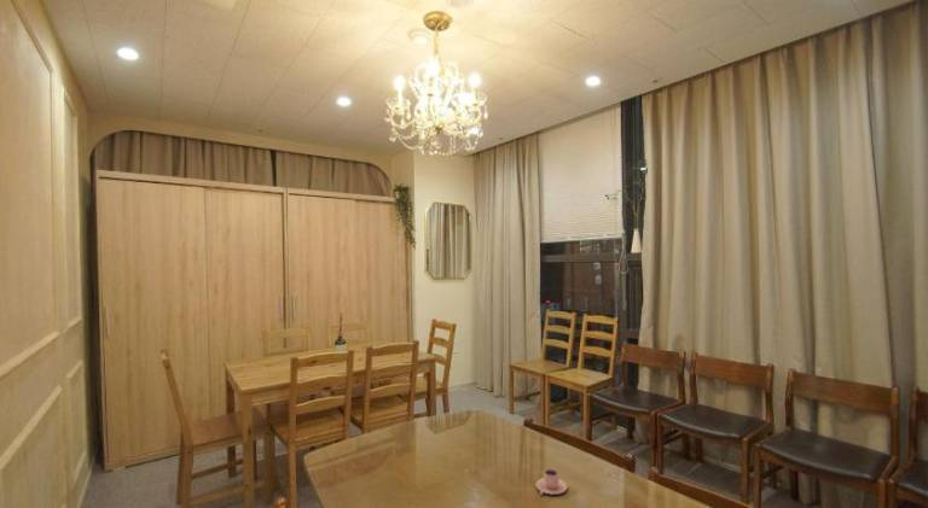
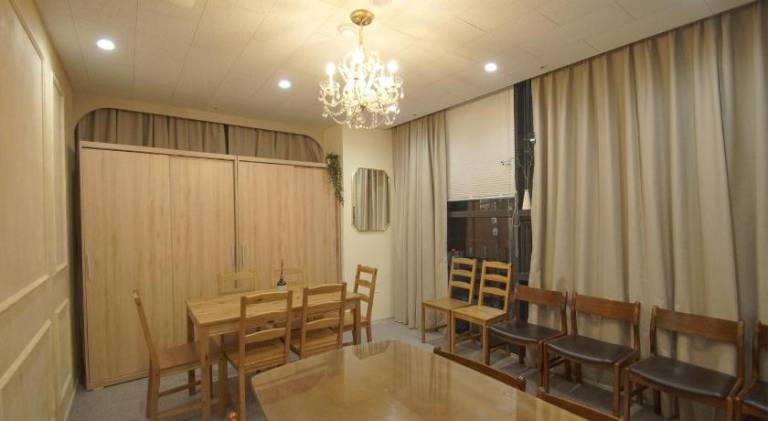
- teacup [535,468,568,496]
